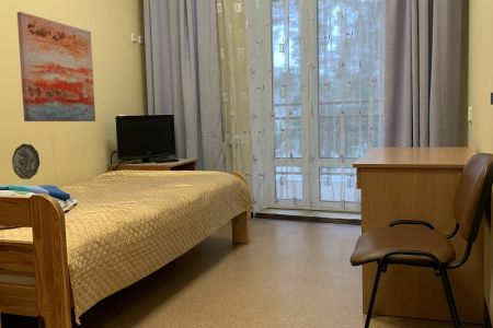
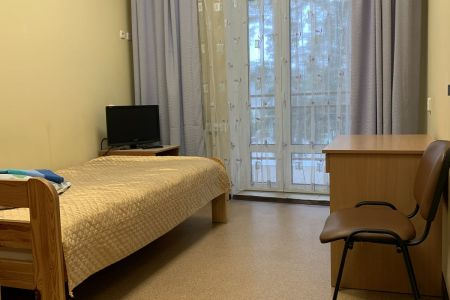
- wall art [16,11,96,122]
- decorative plate [11,143,41,180]
